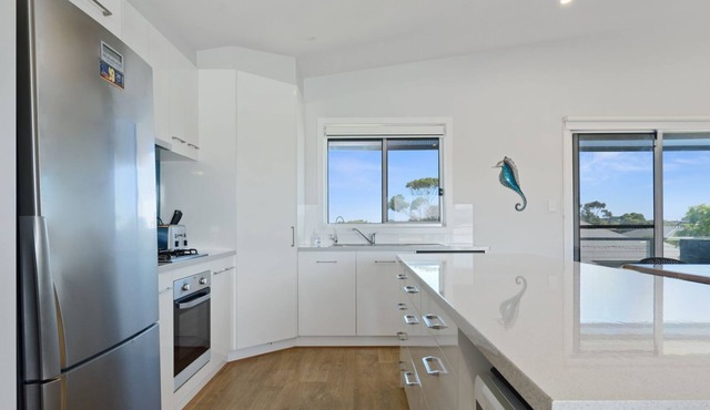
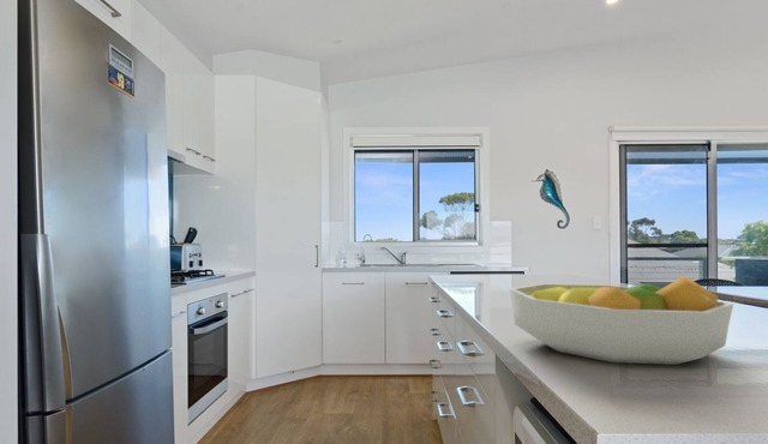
+ fruit bowl [509,275,734,366]
